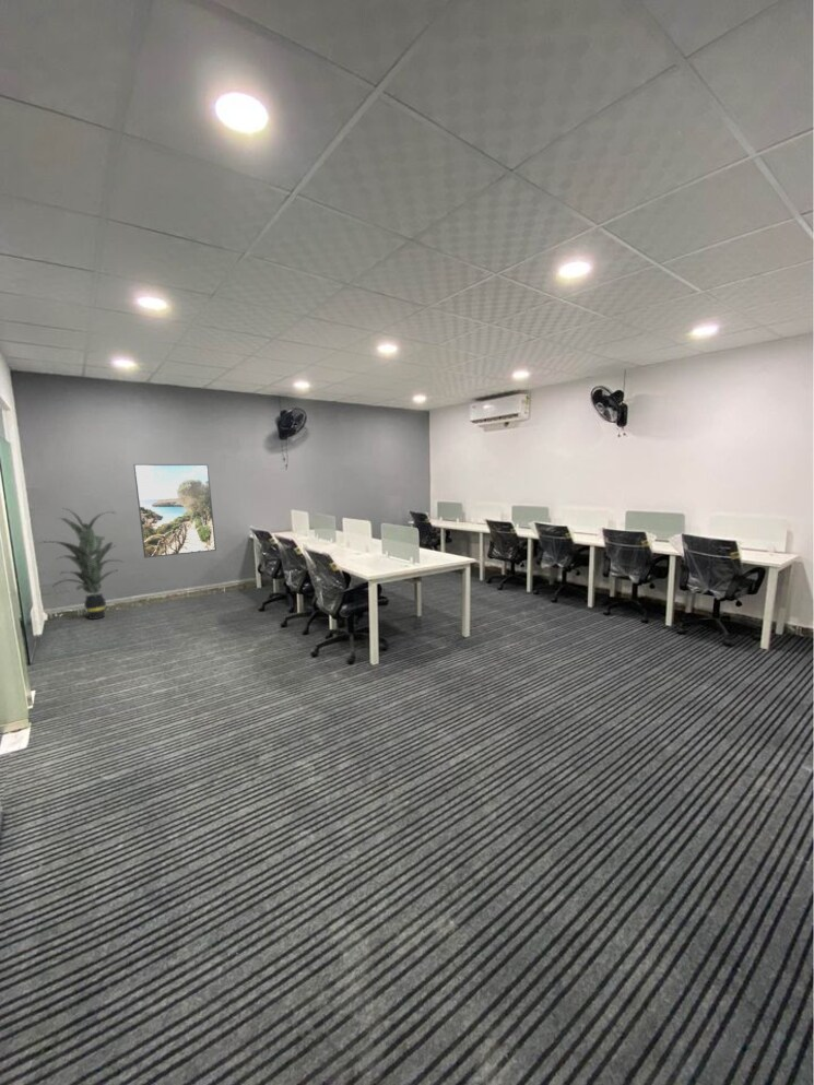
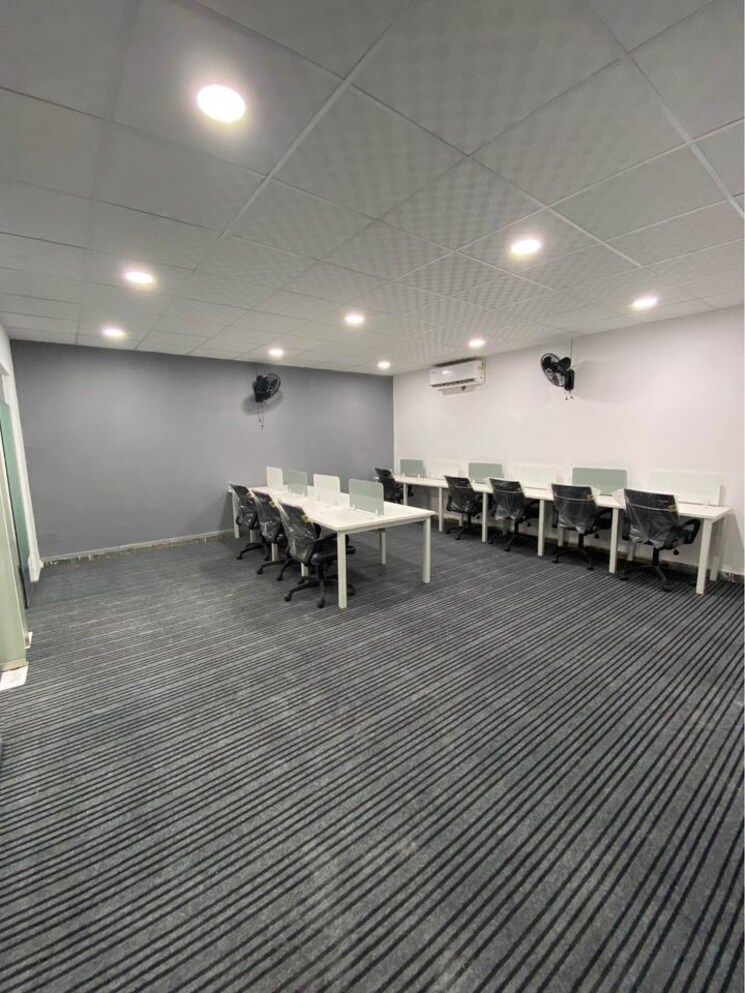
- indoor plant [39,507,126,621]
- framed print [133,463,217,559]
